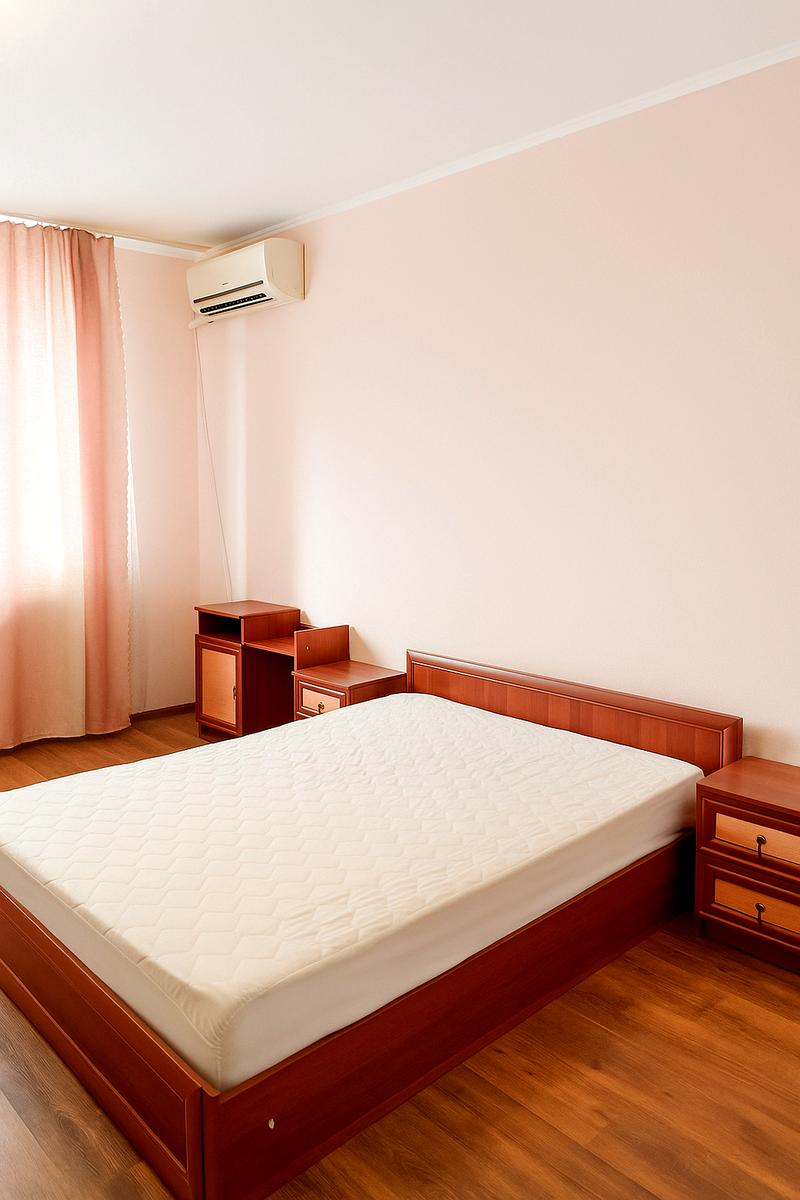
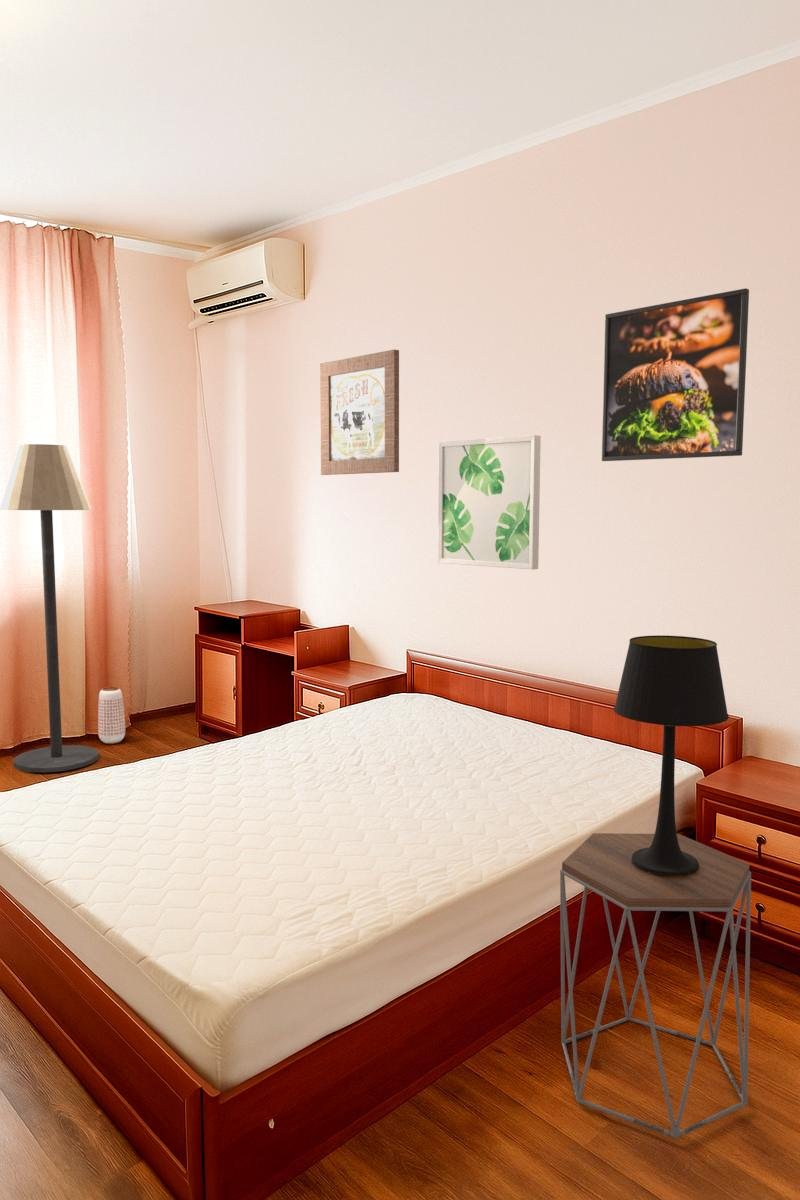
+ planter [97,686,126,745]
+ wall art [319,348,400,476]
+ side table [559,832,752,1139]
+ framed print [601,287,750,462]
+ wall art [437,434,542,571]
+ table lamp [613,634,730,876]
+ floor lamp [0,443,100,774]
